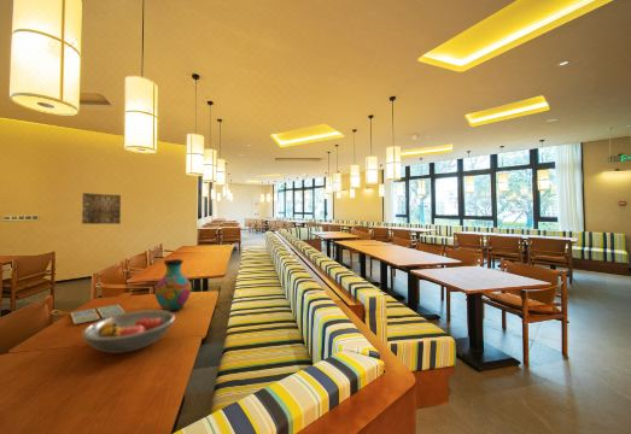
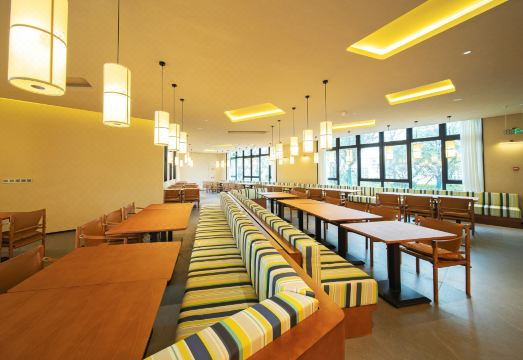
- drink coaster [70,304,127,326]
- vase [153,258,192,312]
- wall art [81,192,122,225]
- fruit bowl [81,309,176,354]
